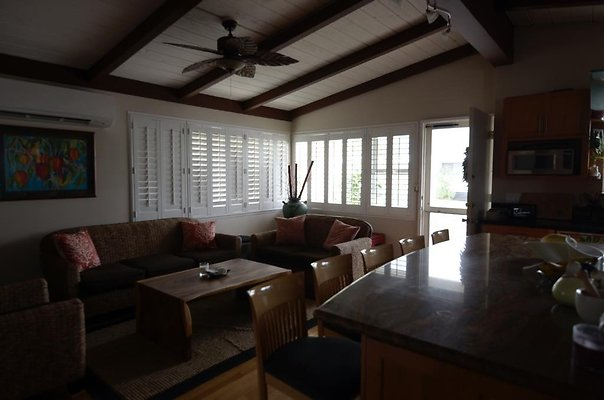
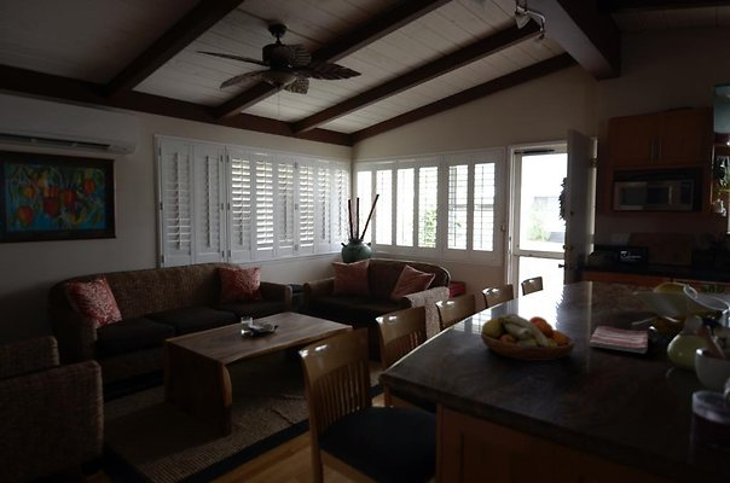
+ dish towel [589,325,649,355]
+ fruit bowl [480,312,575,362]
